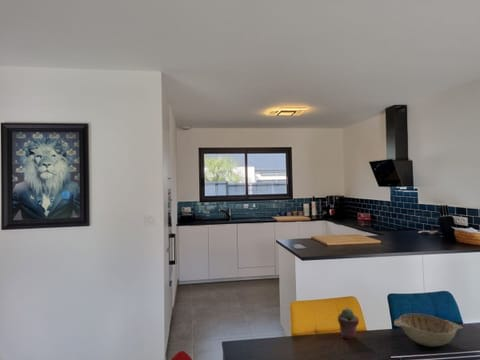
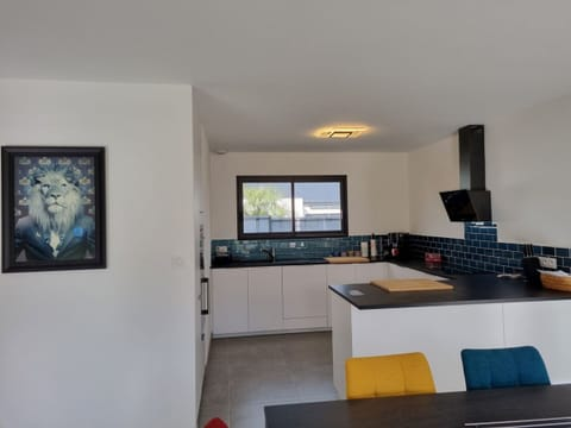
- decorative bowl [393,313,464,348]
- potted succulent [337,307,360,340]
